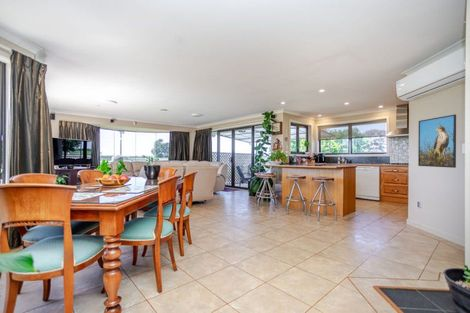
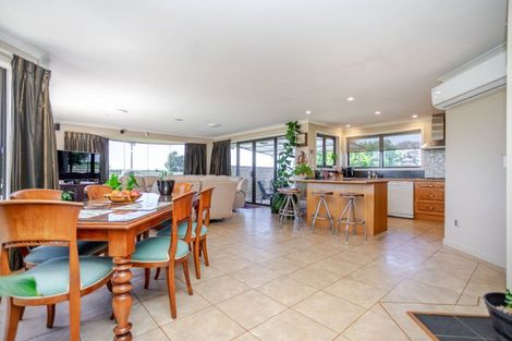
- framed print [417,113,457,169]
